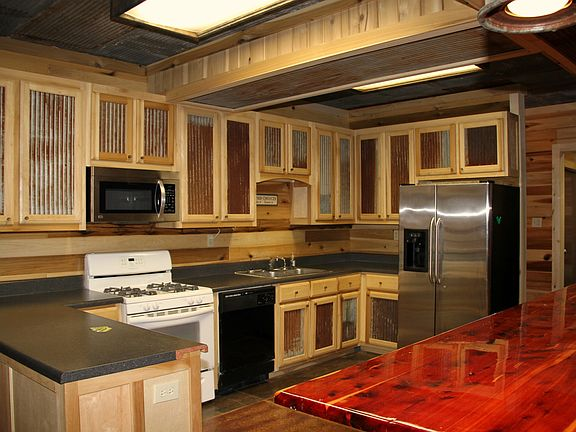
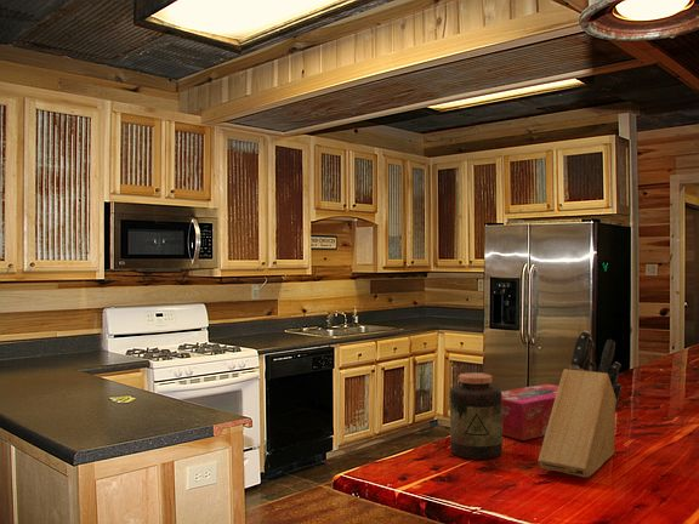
+ knife block [536,330,623,479]
+ jar [449,371,504,460]
+ tissue box [501,383,559,442]
